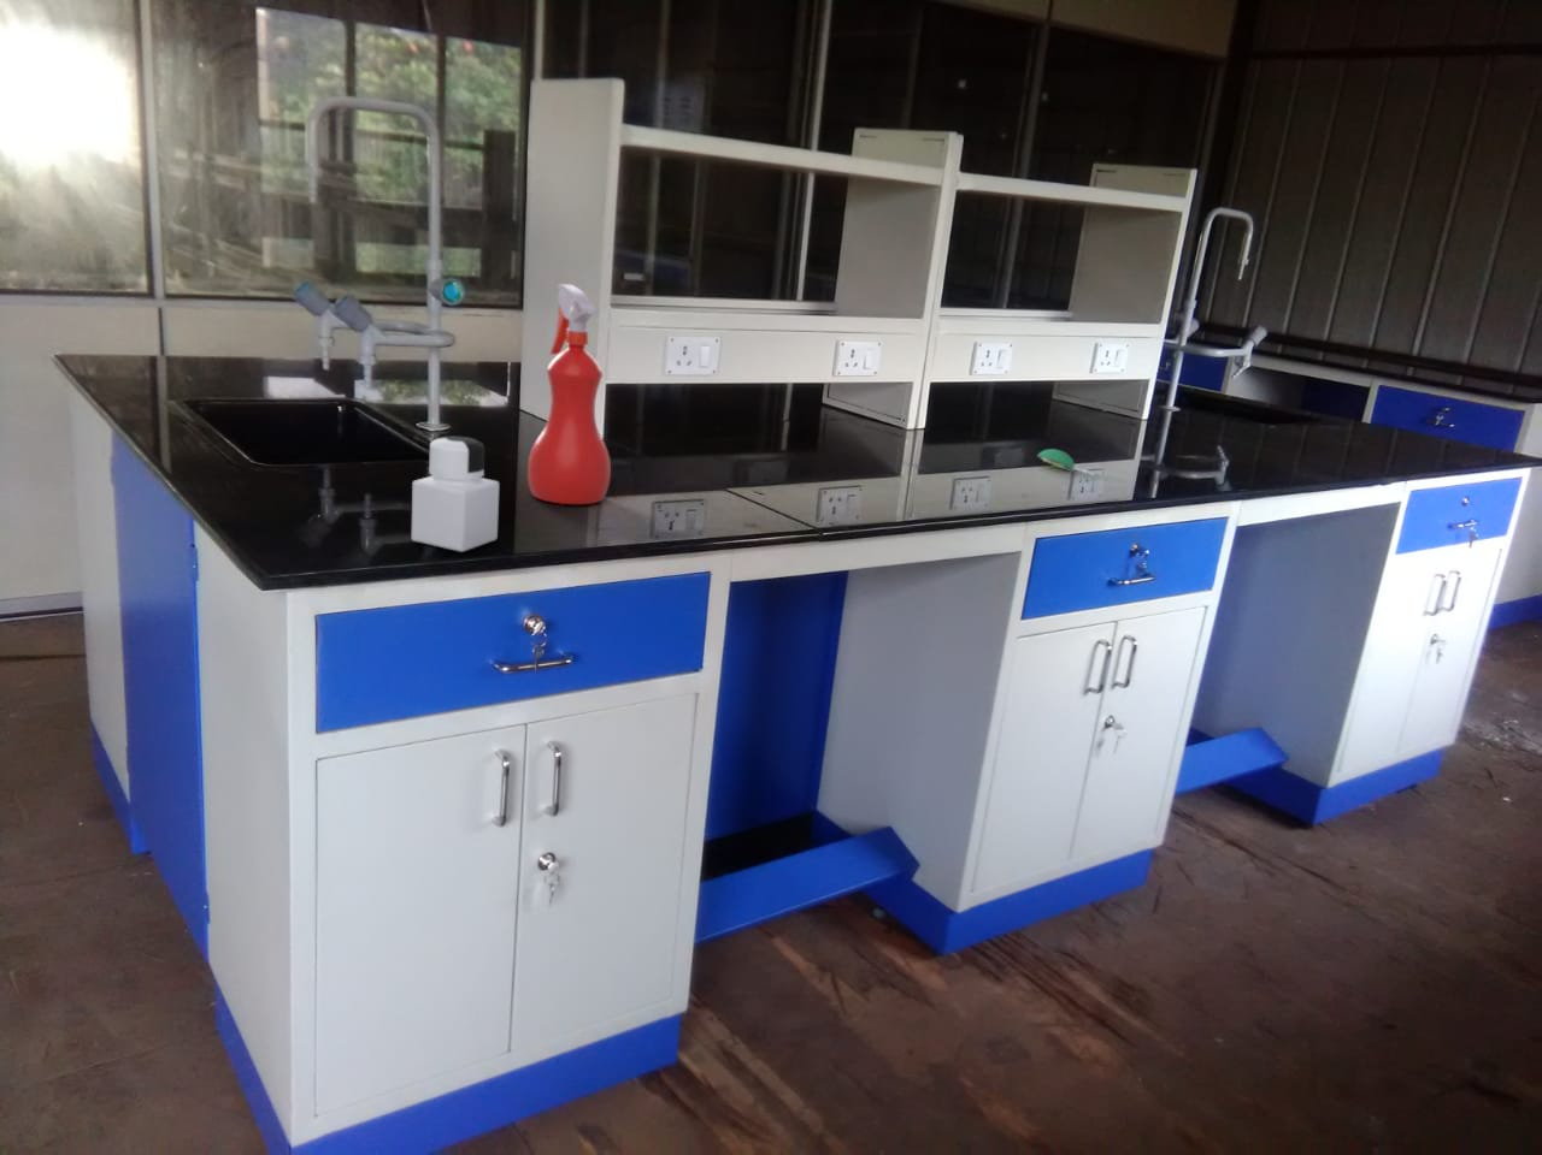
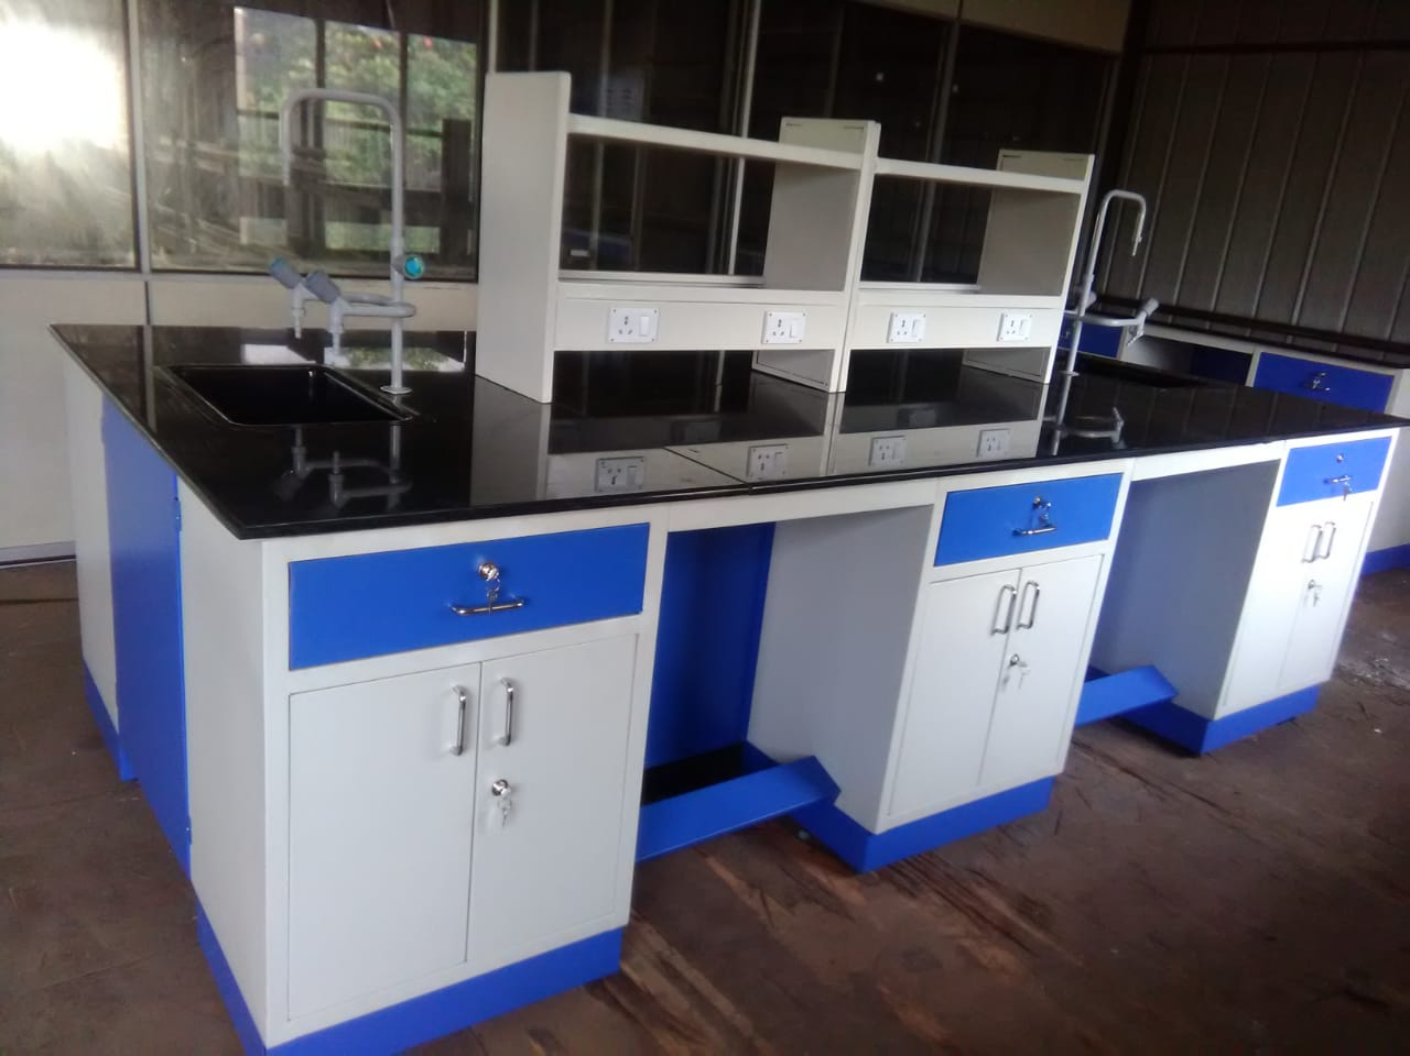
- spray bottle [527,283,612,505]
- anatomical model [1036,448,1095,478]
- medicine bottle [410,436,500,553]
